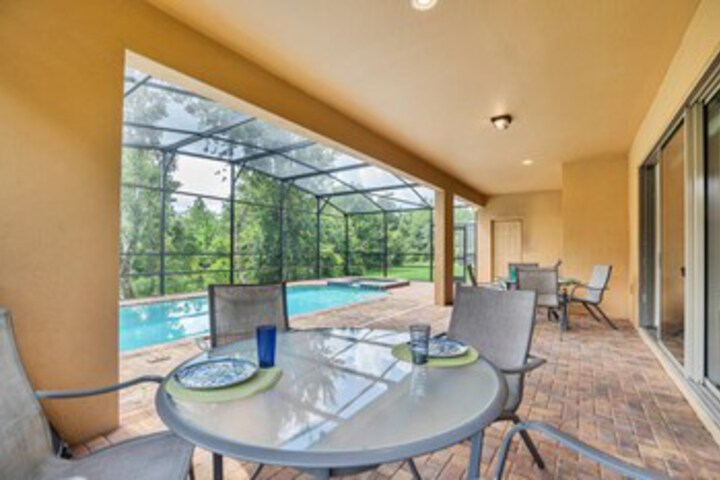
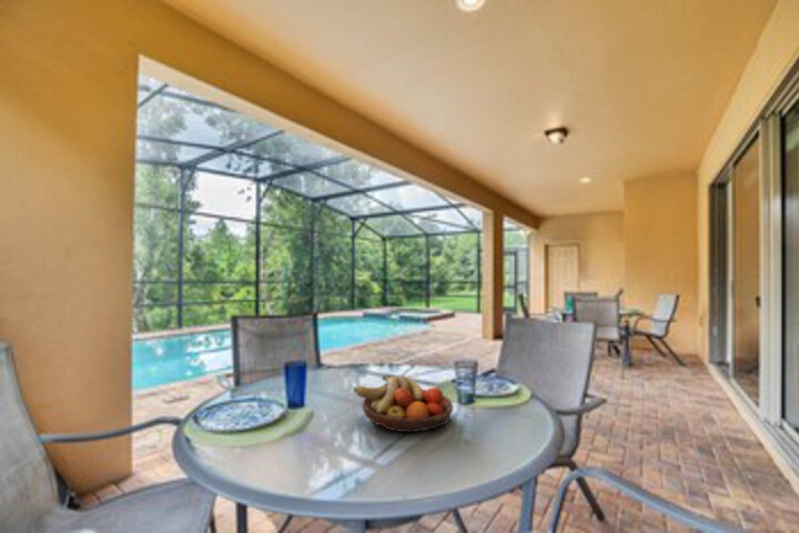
+ fruit bowl [353,374,454,434]
